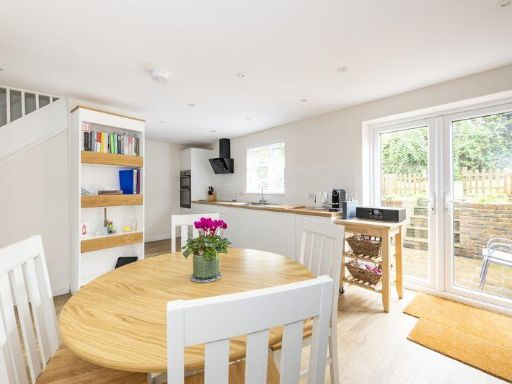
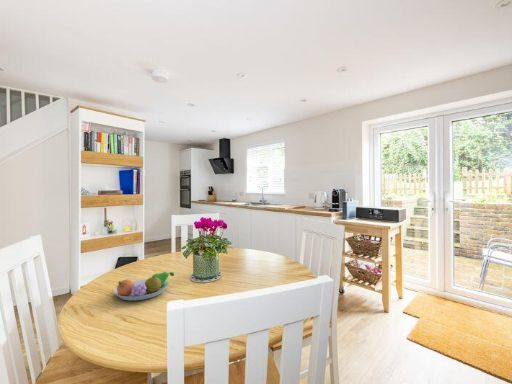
+ fruit bowl [113,271,175,301]
